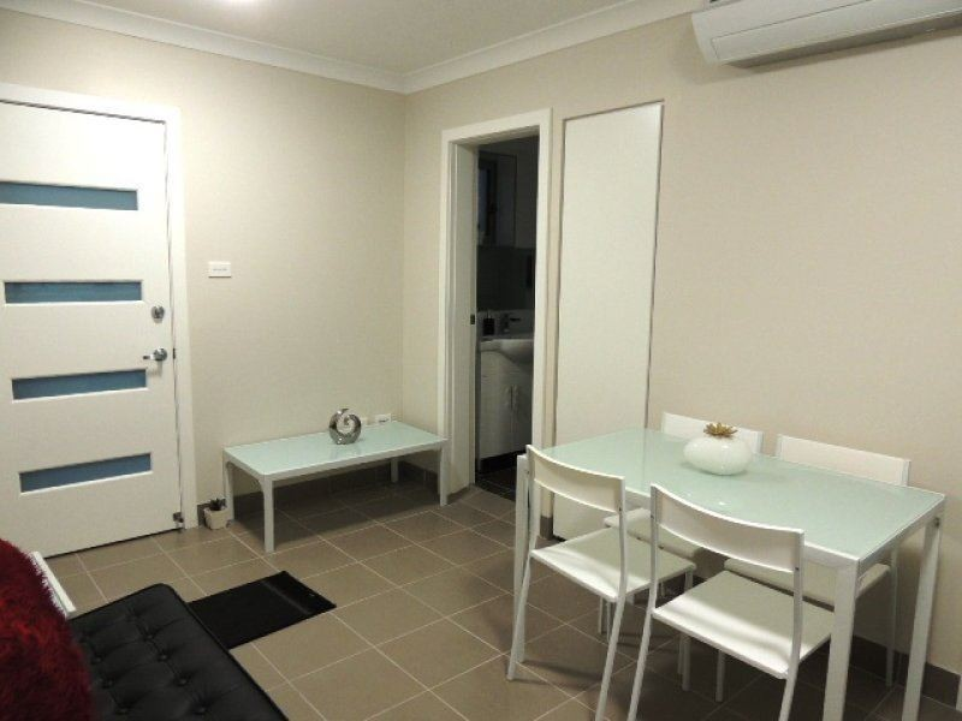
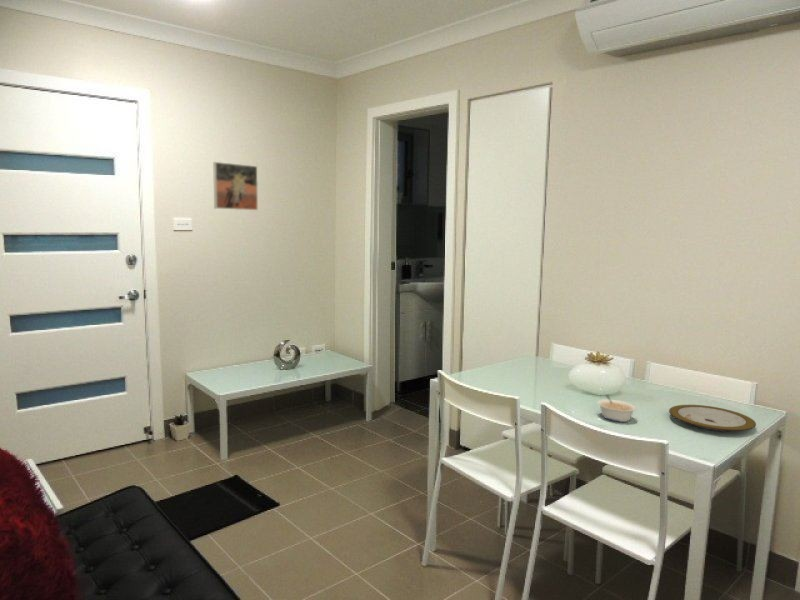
+ legume [596,393,638,423]
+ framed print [212,161,259,211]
+ plate [668,404,757,432]
